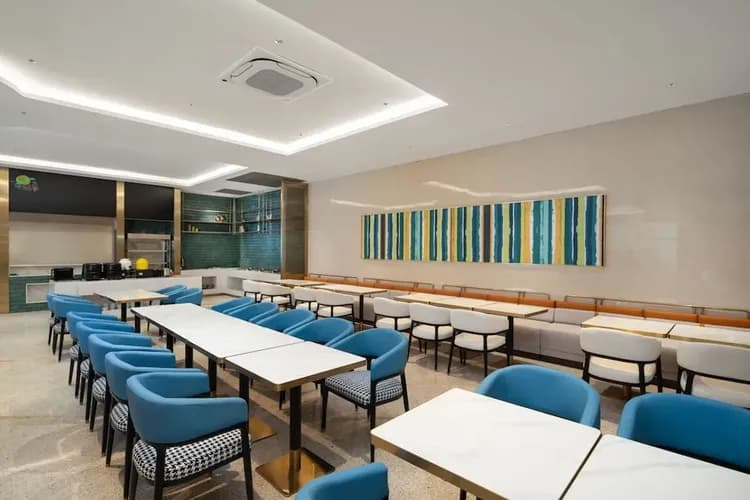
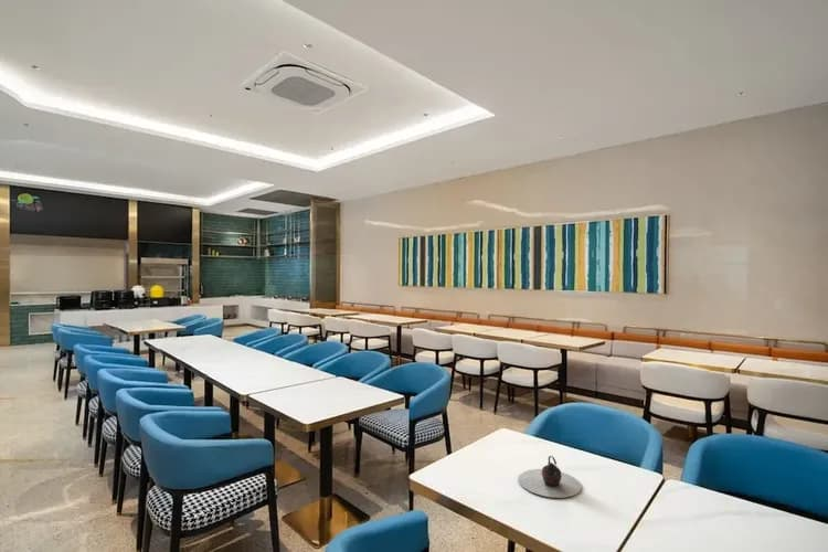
+ teapot [518,455,583,499]
